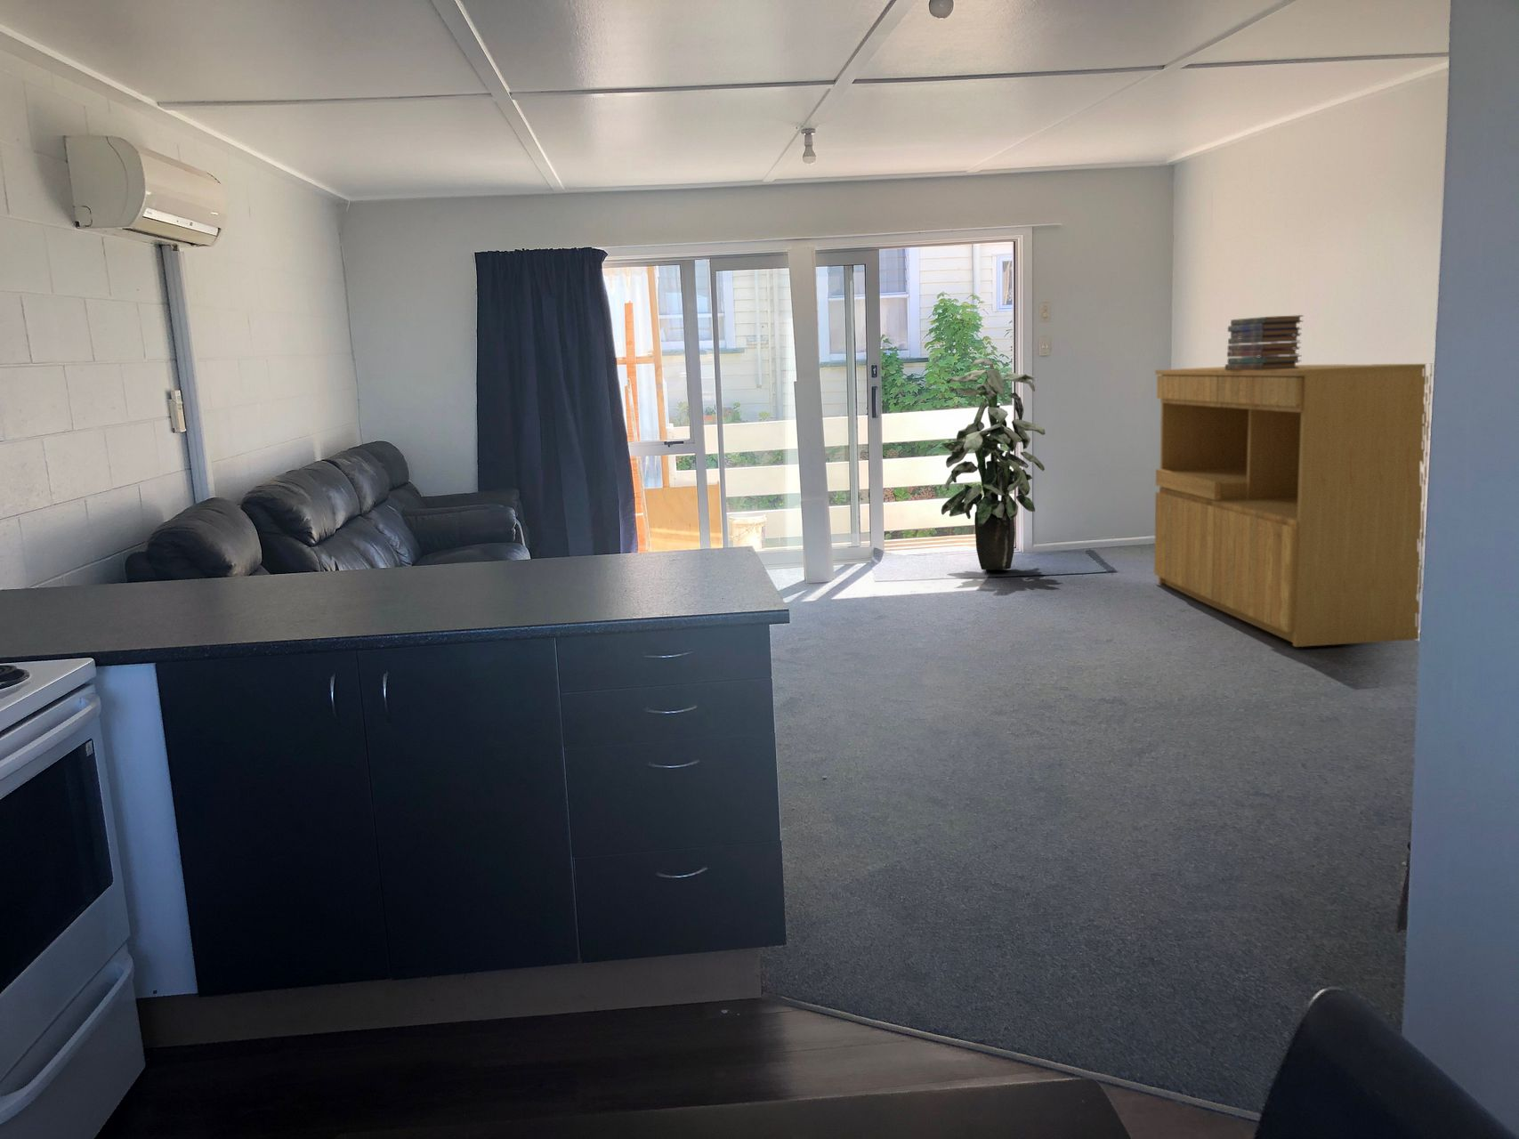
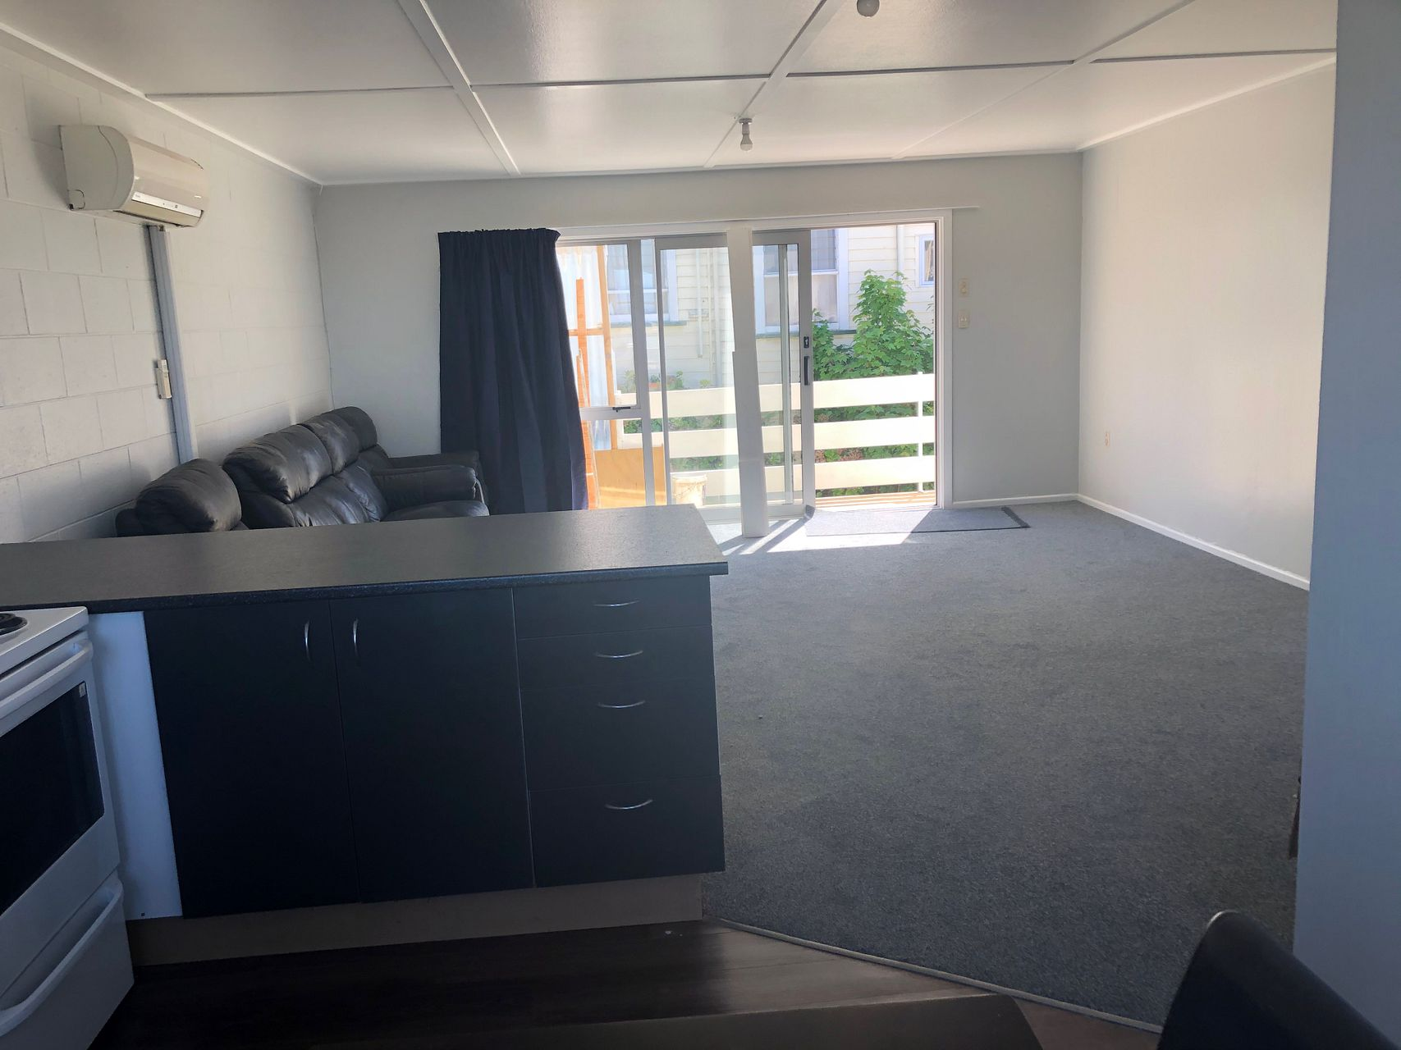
- bookcase [1153,363,1433,647]
- book stack [1225,315,1305,370]
- indoor plant [940,358,1047,571]
